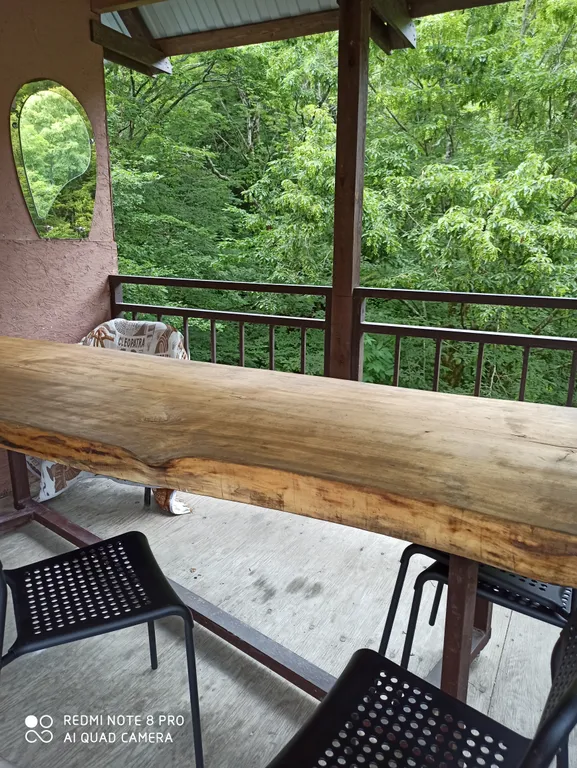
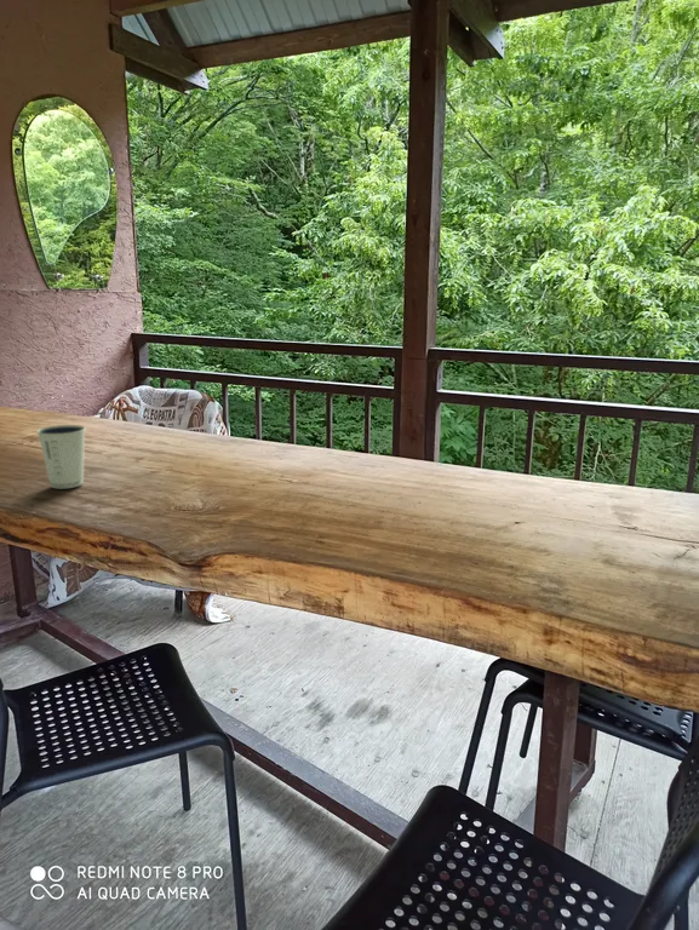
+ dixie cup [35,424,87,489]
